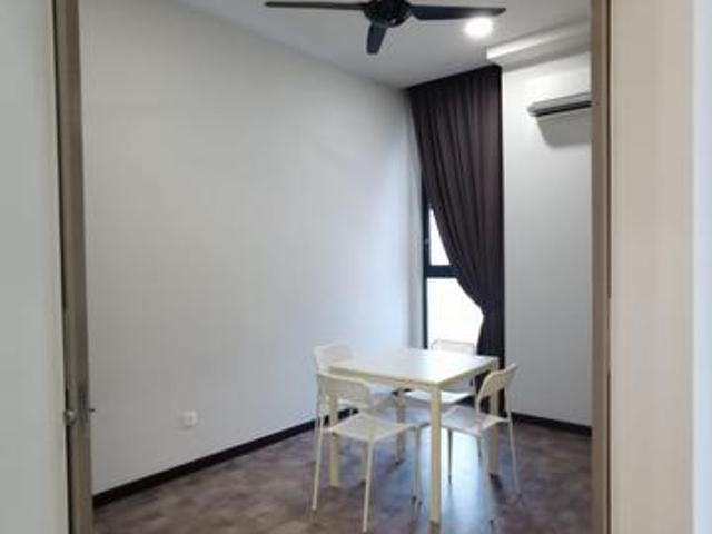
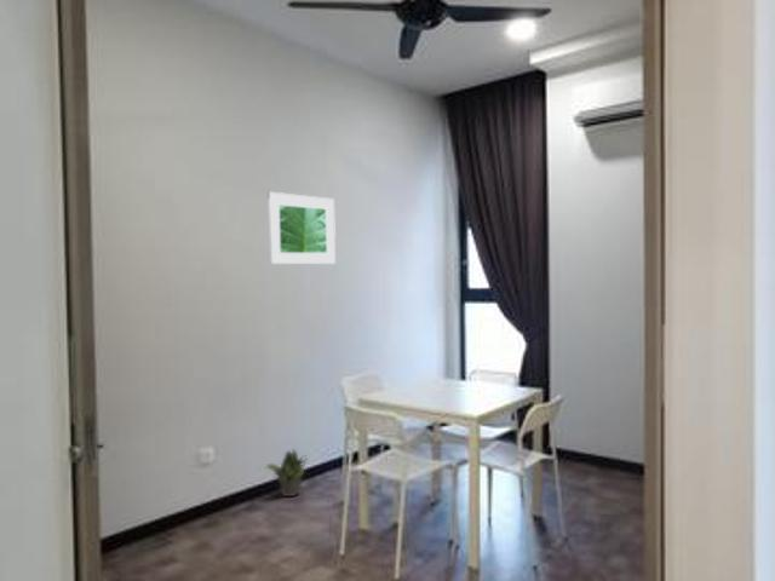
+ potted plant [264,448,309,497]
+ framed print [266,191,337,265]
